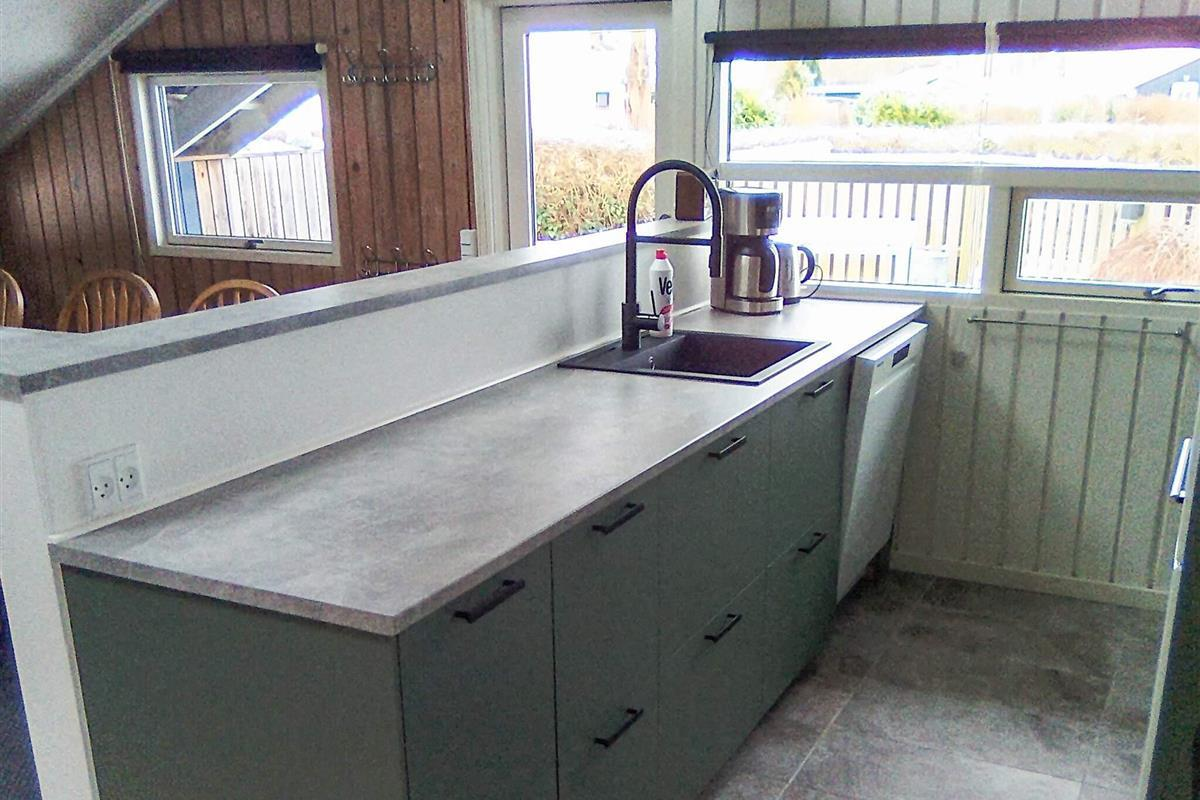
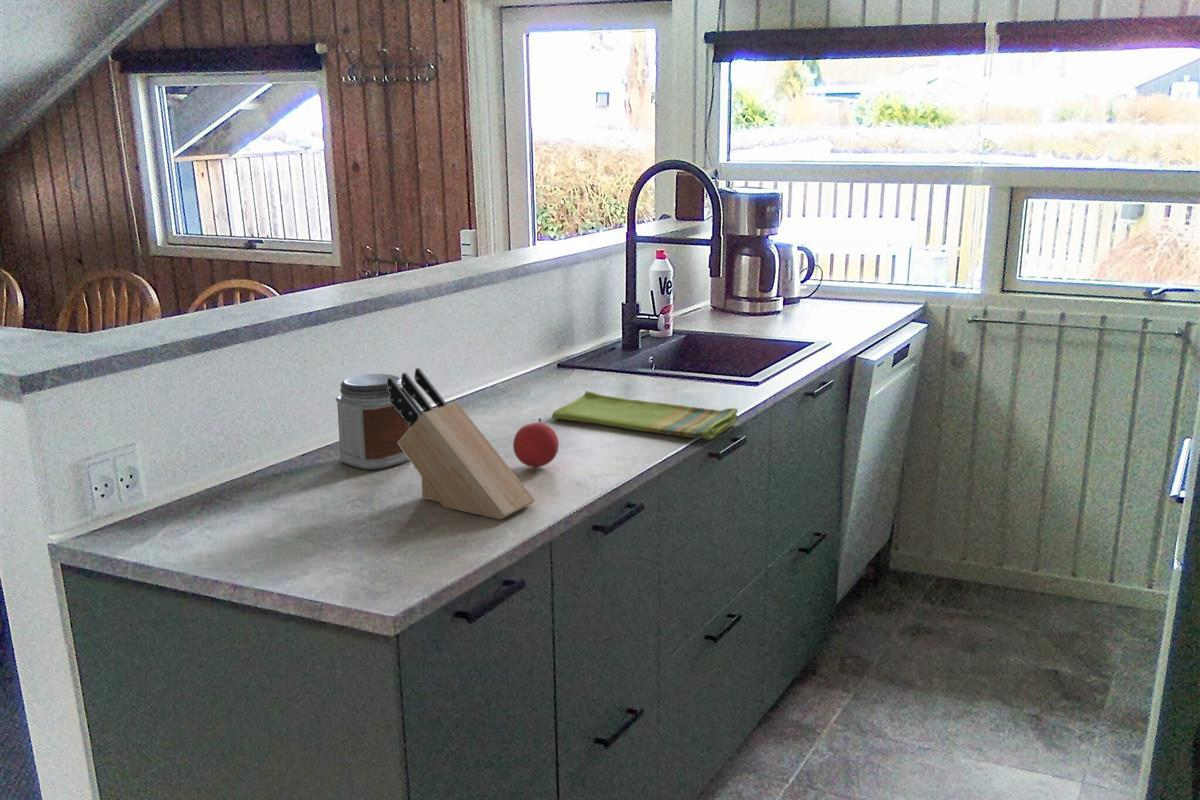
+ knife block [387,367,536,521]
+ fruit [512,418,560,468]
+ jar [335,373,411,470]
+ dish towel [551,390,739,441]
